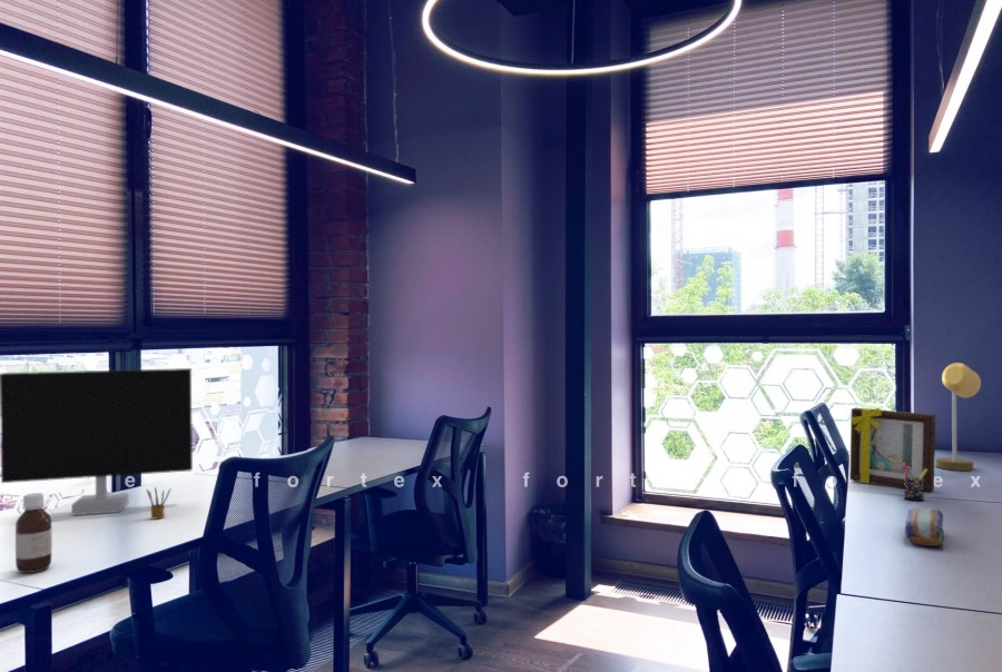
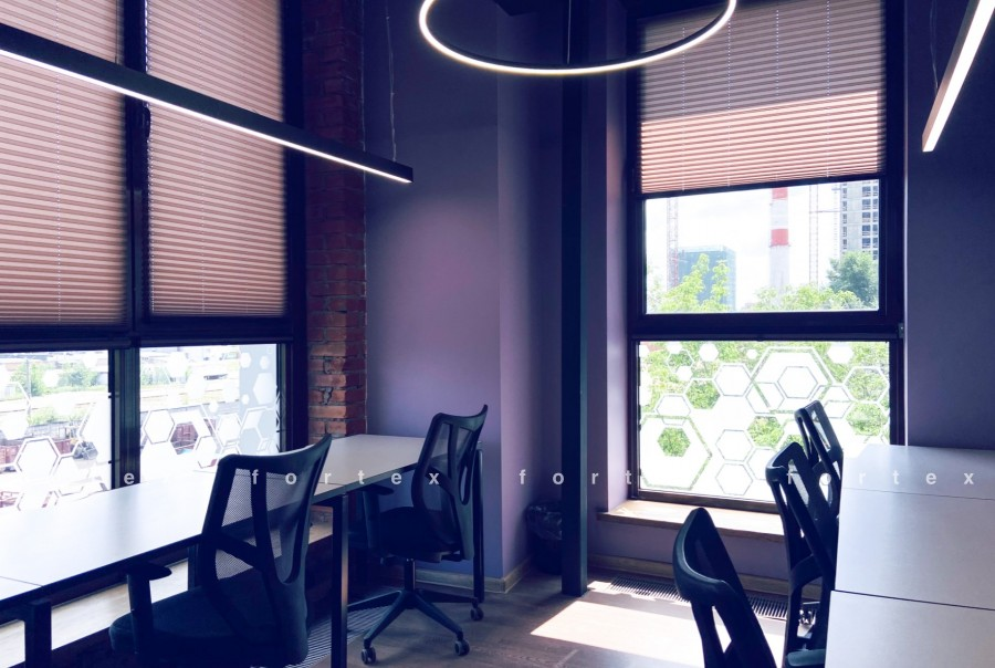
- picture frame [848,407,936,493]
- pencil box [146,486,171,520]
- pencil case [904,507,945,547]
- monitor [0,367,194,516]
- desk lamp [934,362,982,472]
- pen holder [902,463,927,502]
- bottle [14,492,53,574]
